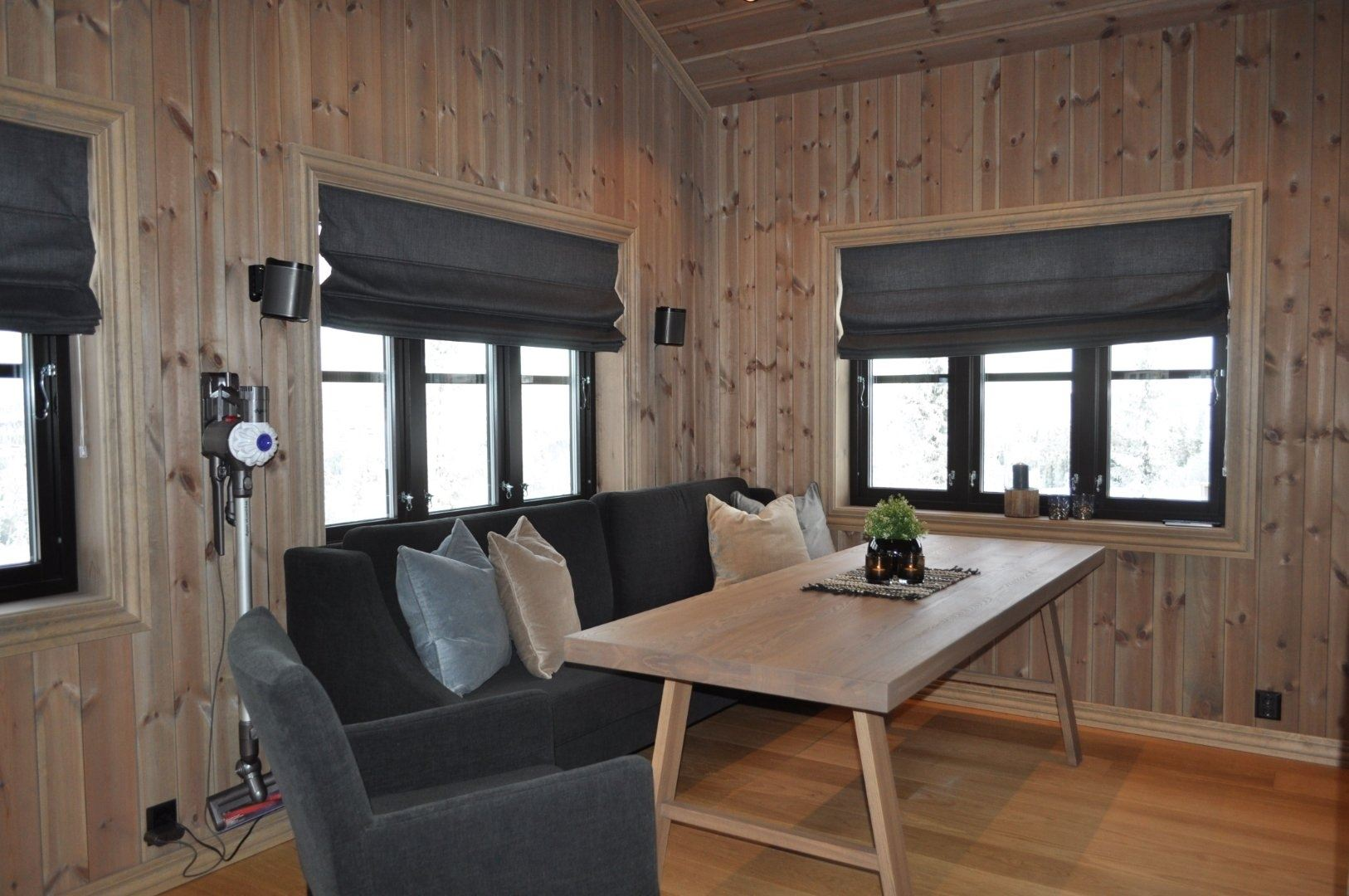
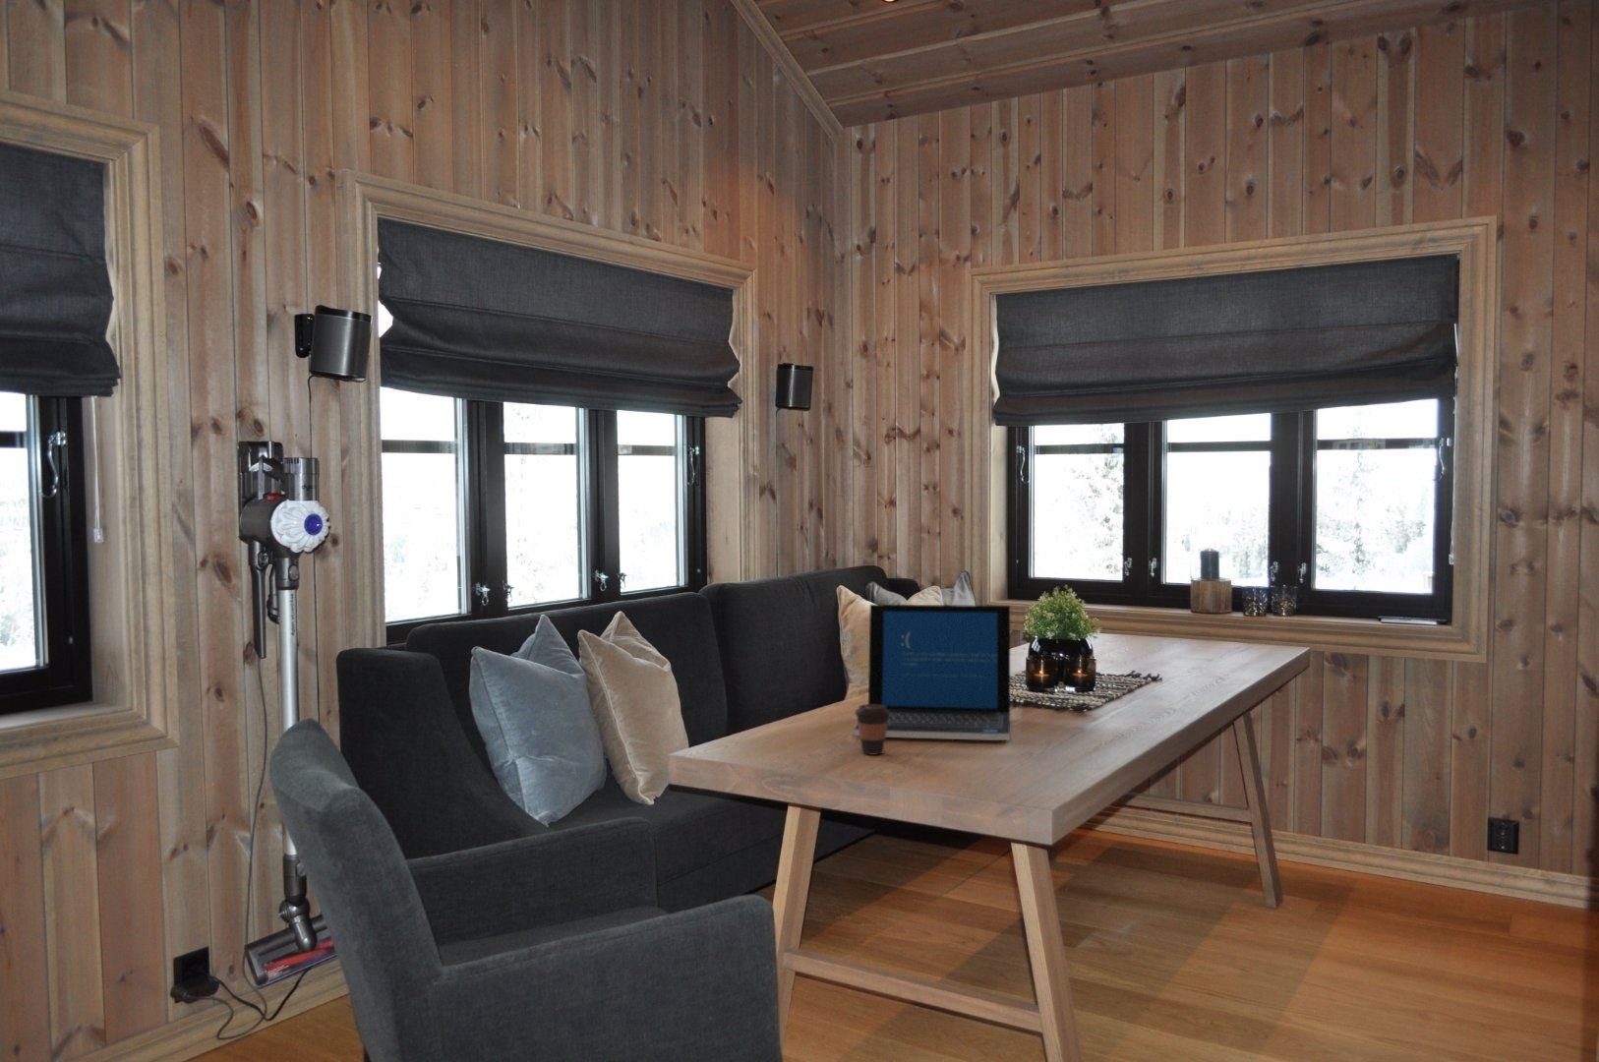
+ coffee cup [853,703,891,756]
+ laptop [852,603,1011,742]
